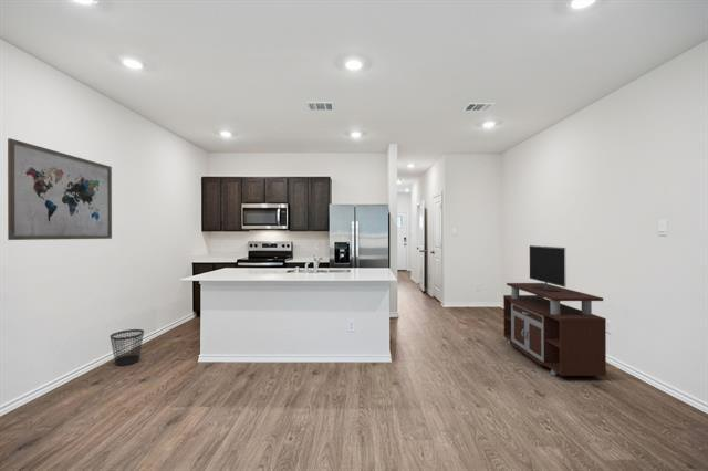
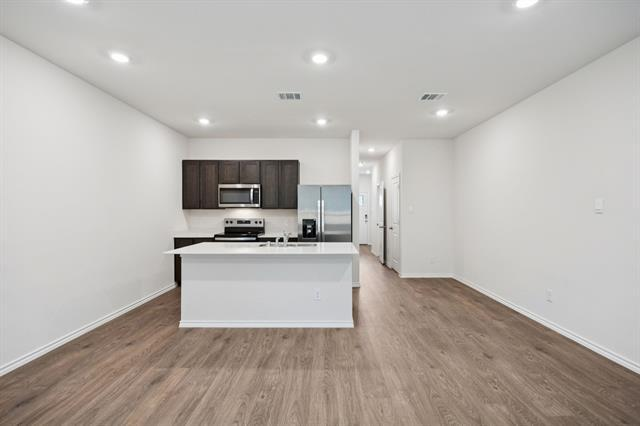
- wastebasket [108,328,145,367]
- wall art [7,137,113,241]
- tv stand [502,244,607,377]
